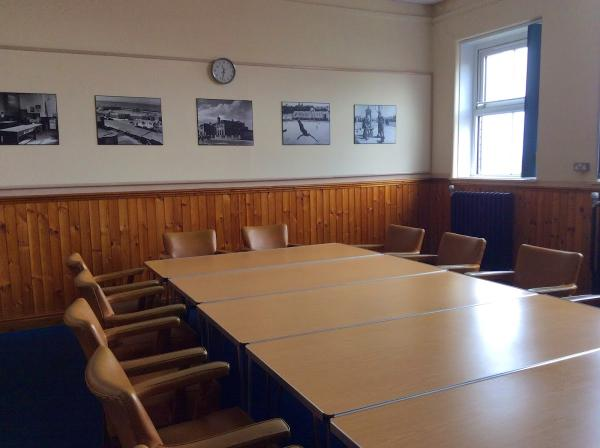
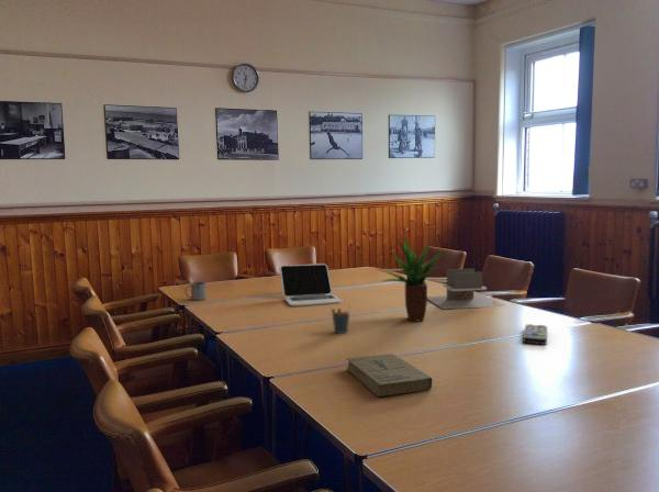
+ book [345,353,433,398]
+ potted plant [376,235,448,322]
+ desk organizer [427,268,494,311]
+ laptop [279,262,343,308]
+ remote control [522,323,548,346]
+ mug [185,281,208,301]
+ pen holder [331,303,351,335]
